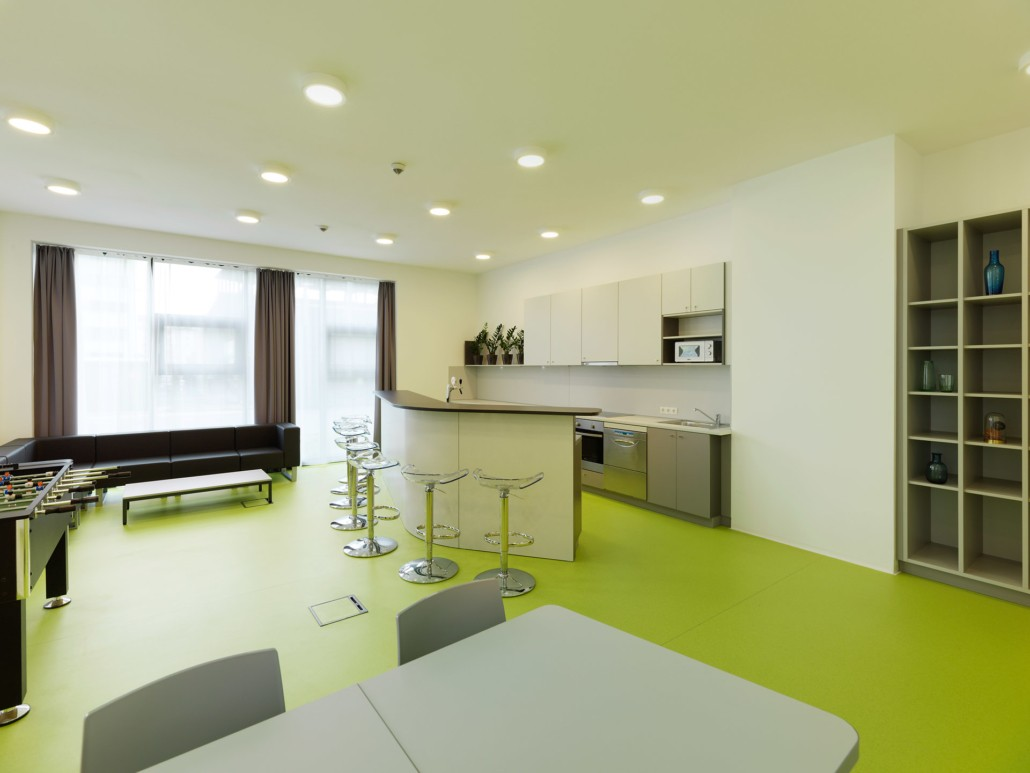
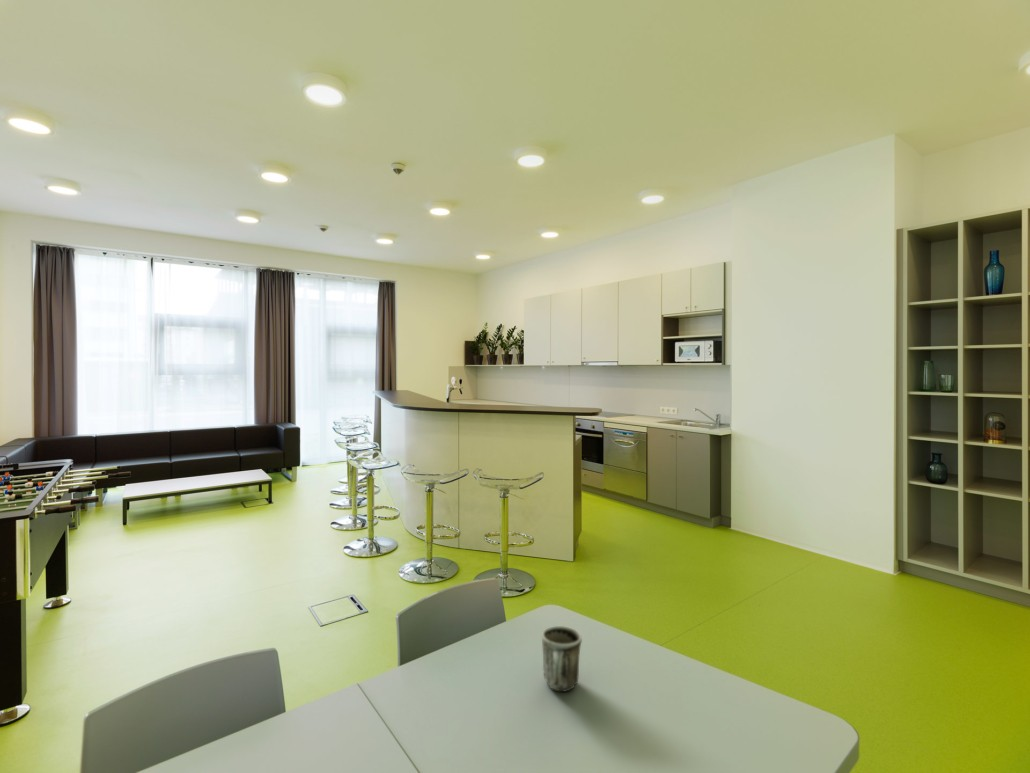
+ mug [541,625,583,693]
